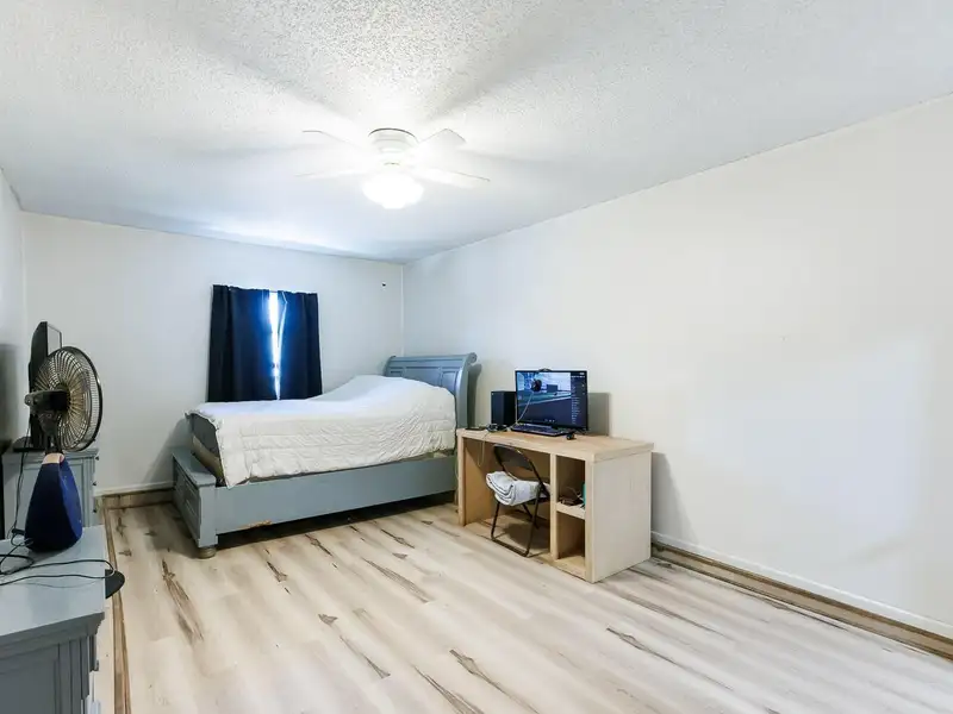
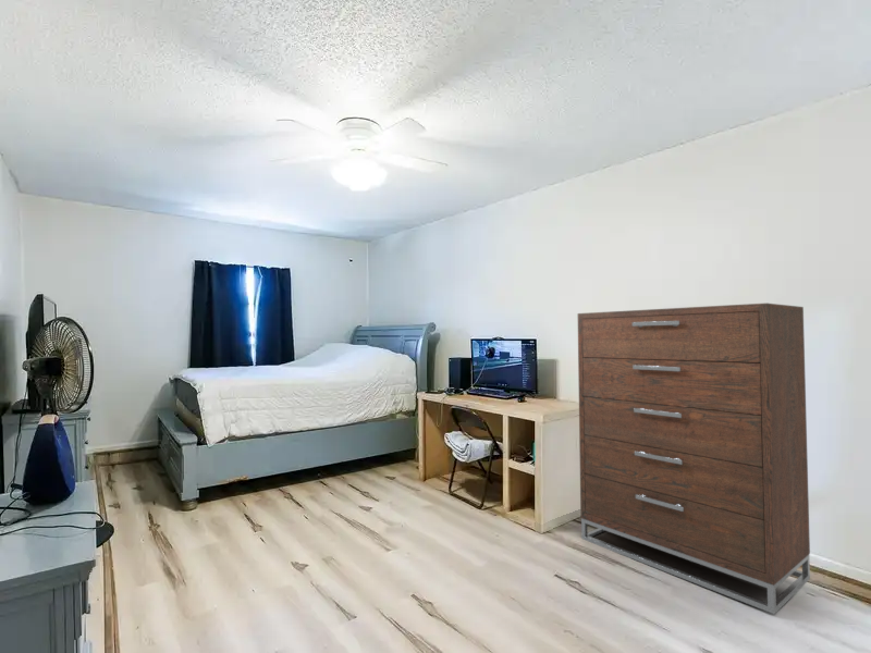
+ dresser [577,303,811,615]
